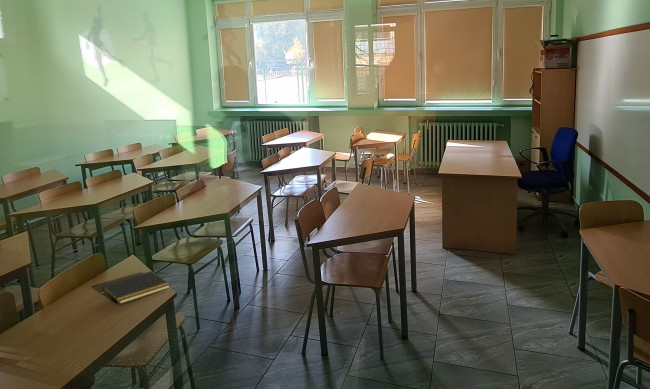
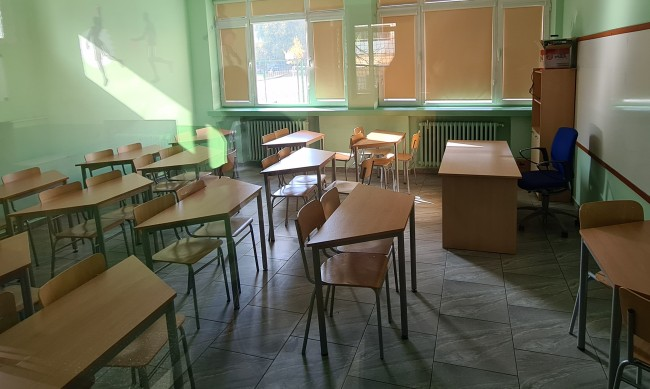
- notepad [101,270,171,305]
